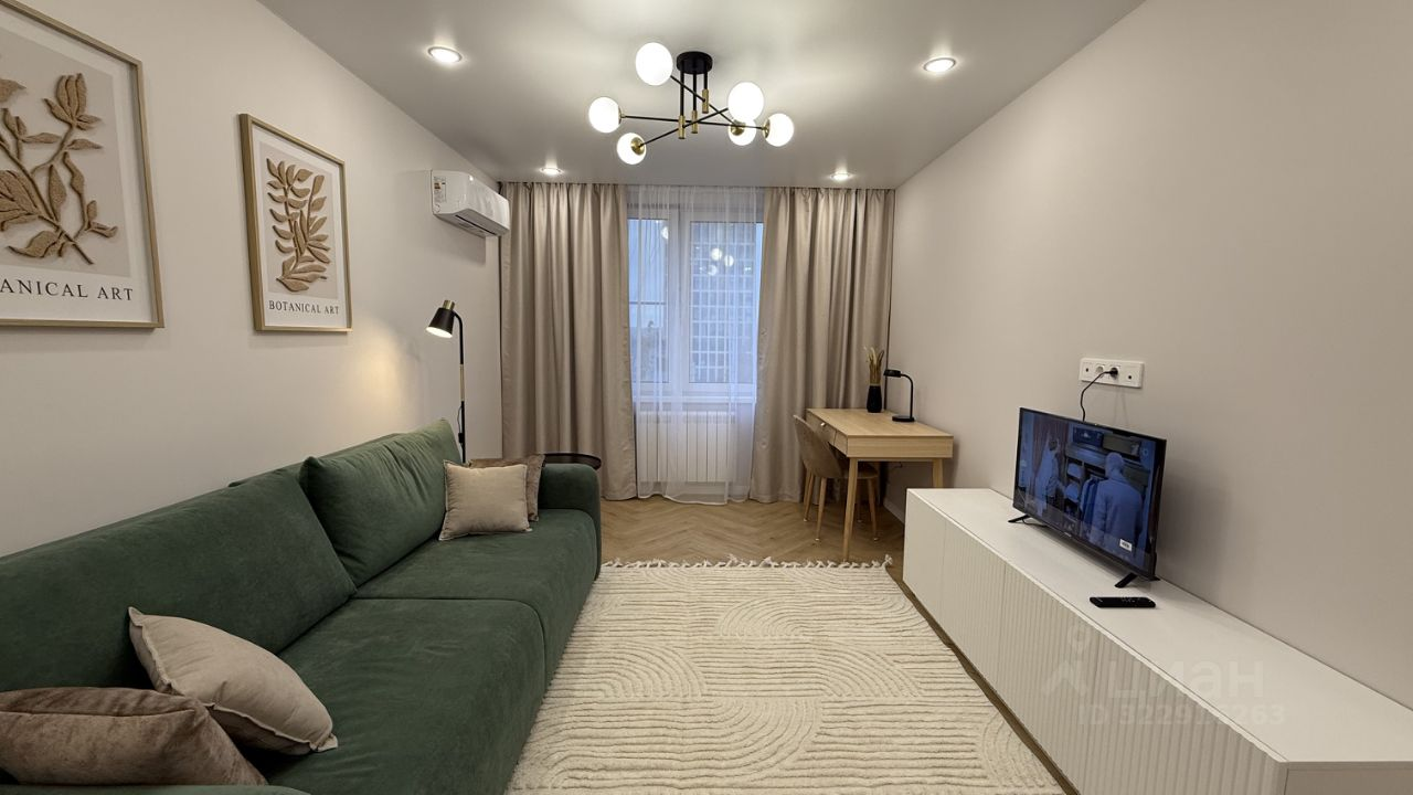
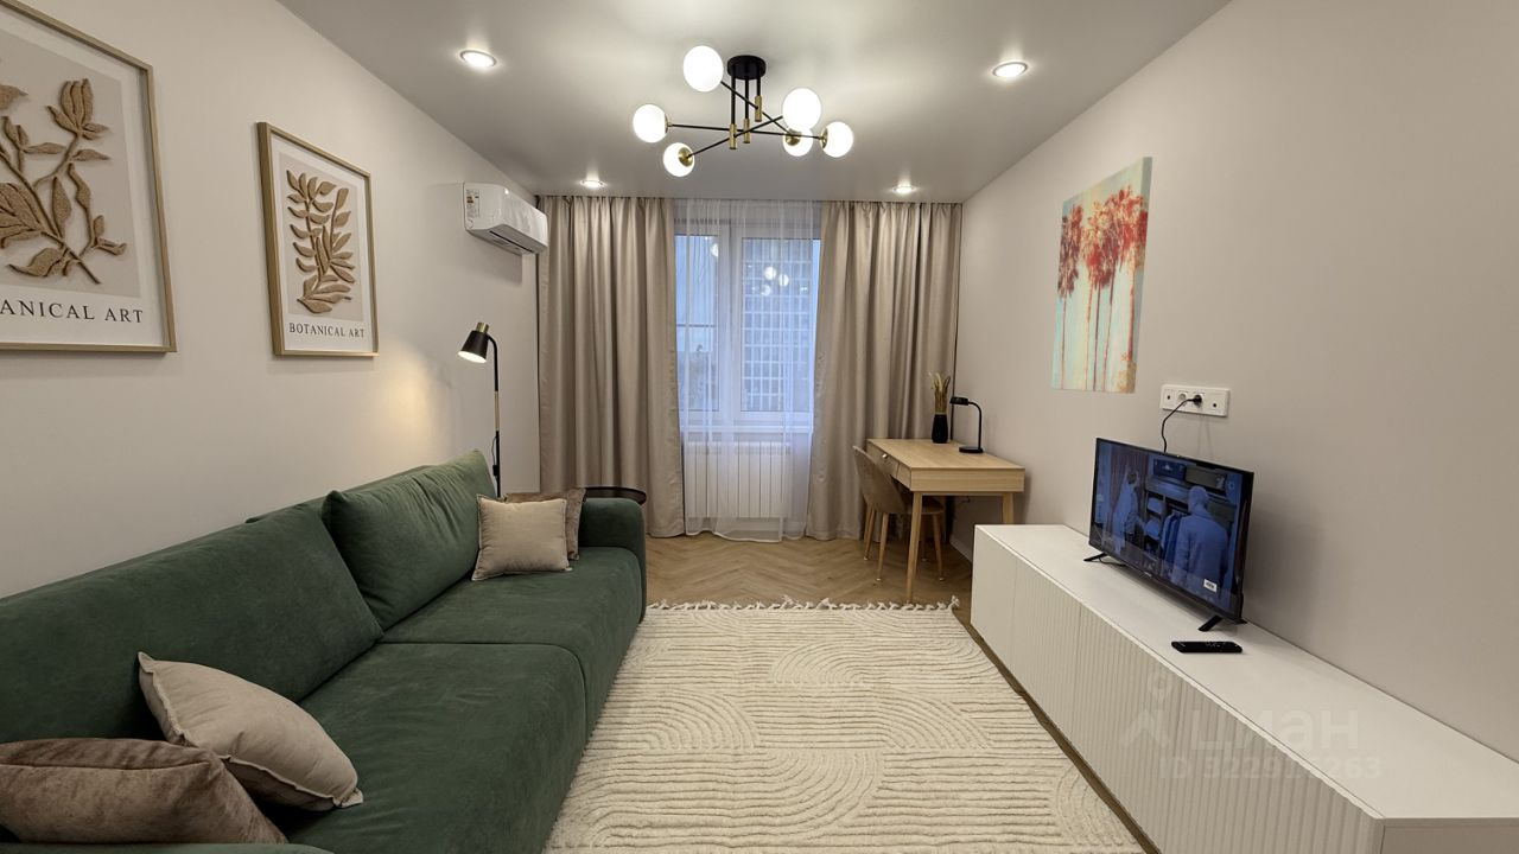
+ wall art [1050,155,1153,395]
